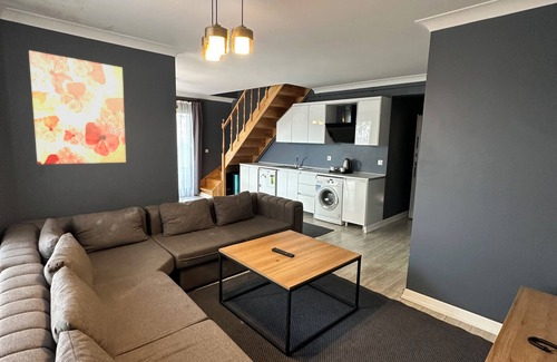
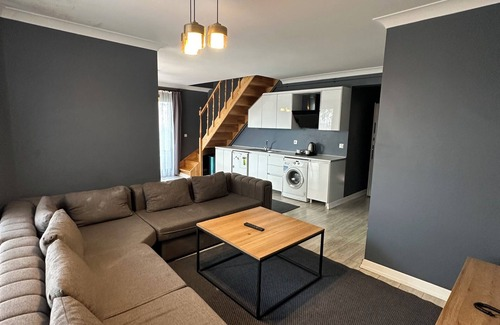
- wall art [28,49,127,165]
